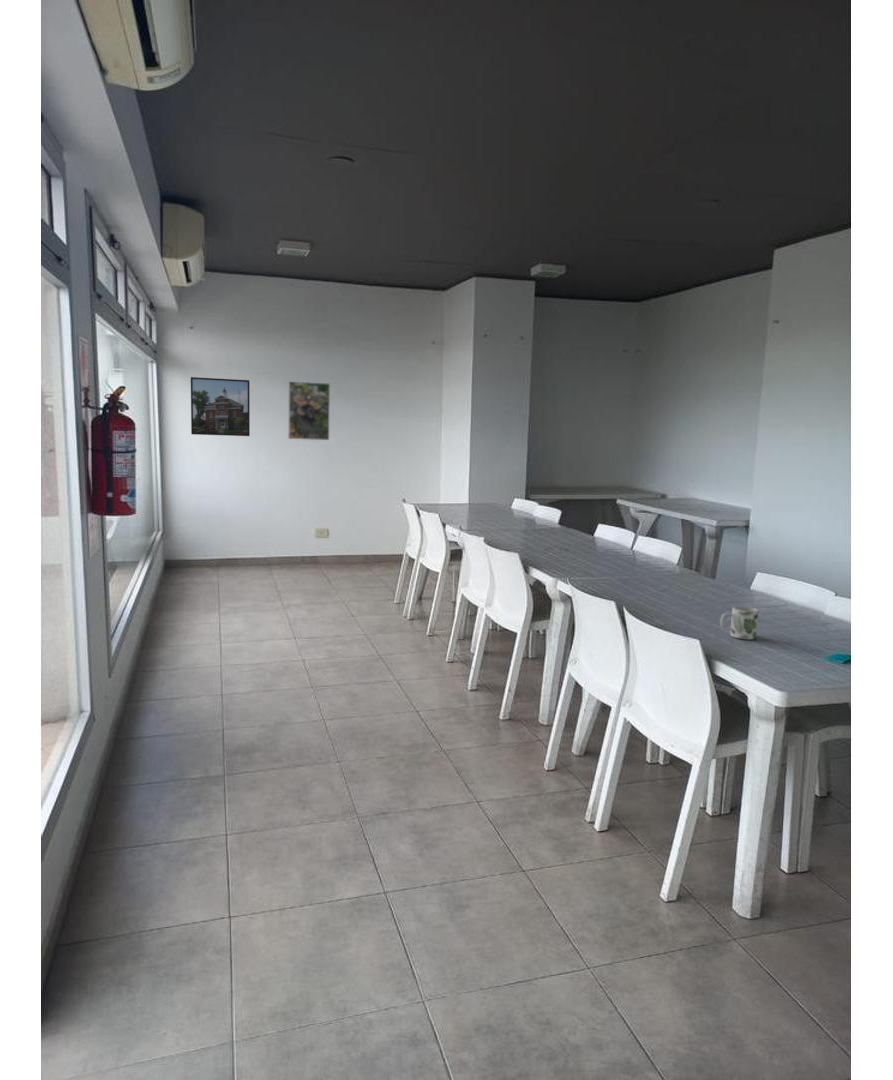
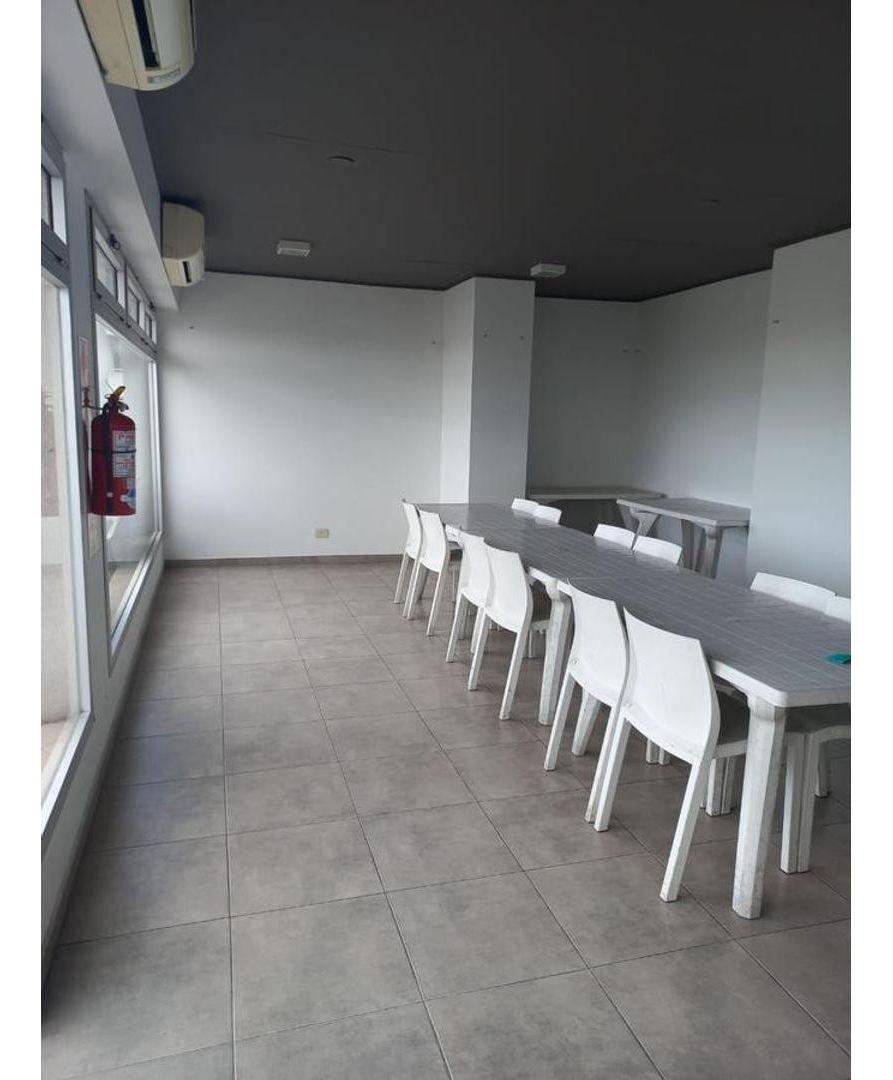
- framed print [190,376,251,437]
- mug [719,605,760,640]
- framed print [287,380,331,441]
